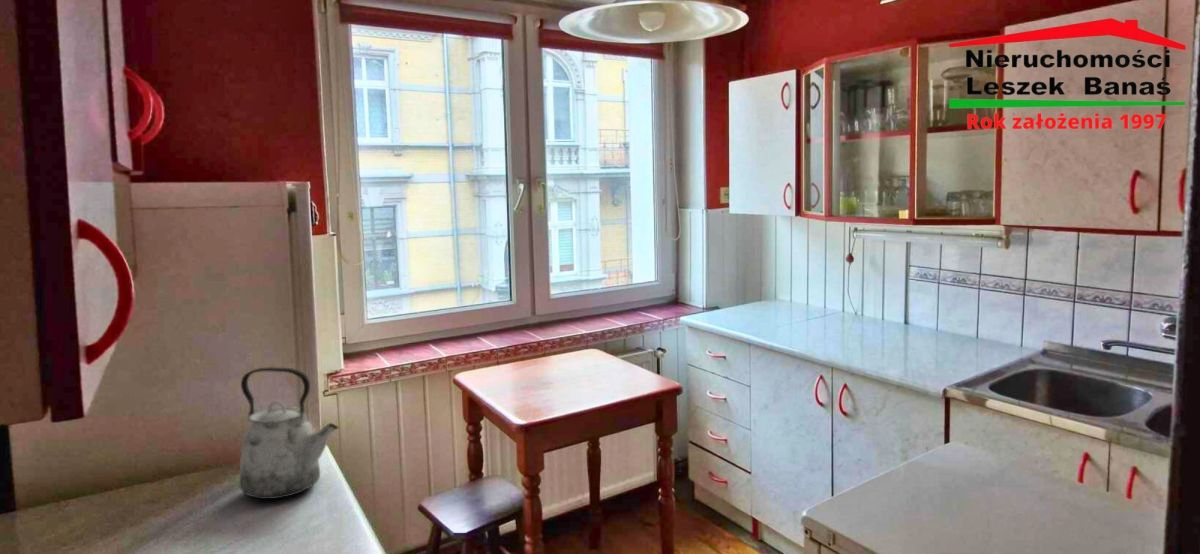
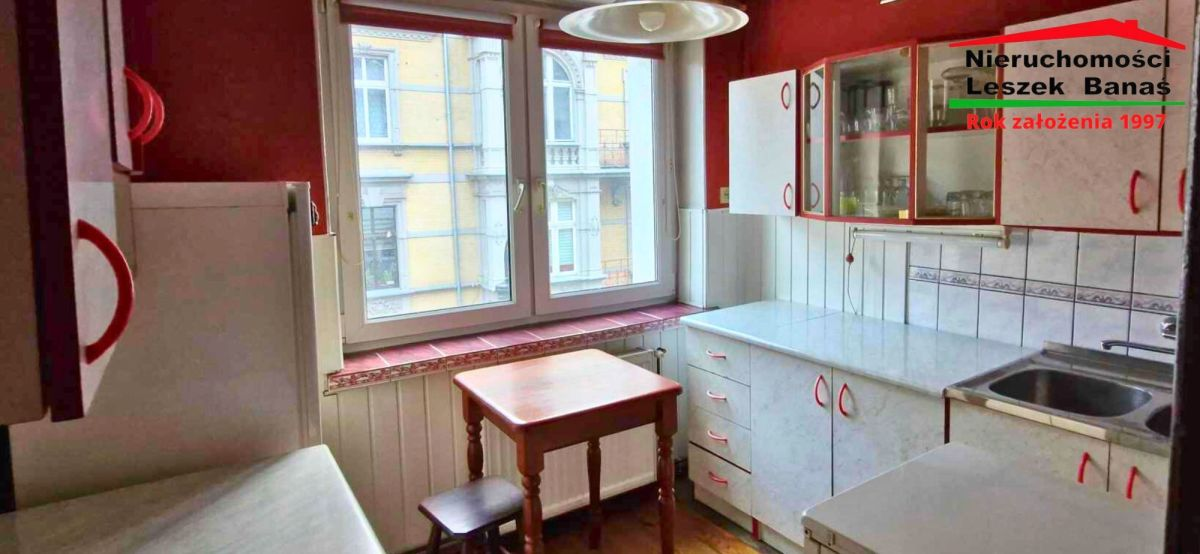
- kettle [239,366,339,500]
